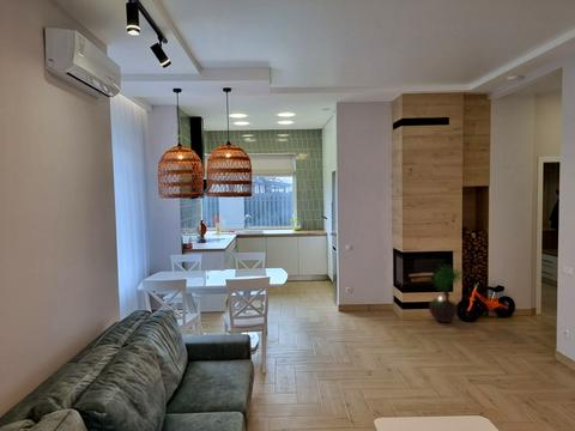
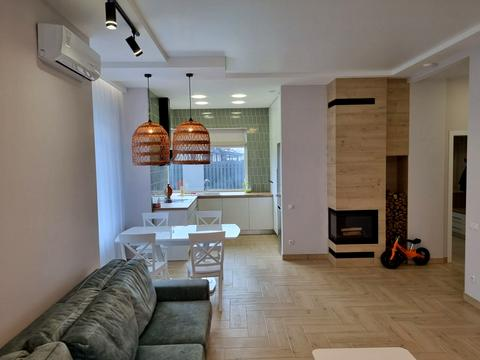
- potted tree [428,260,467,323]
